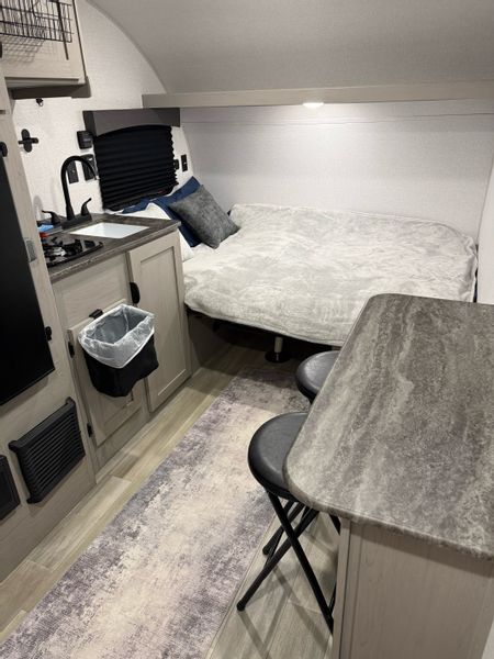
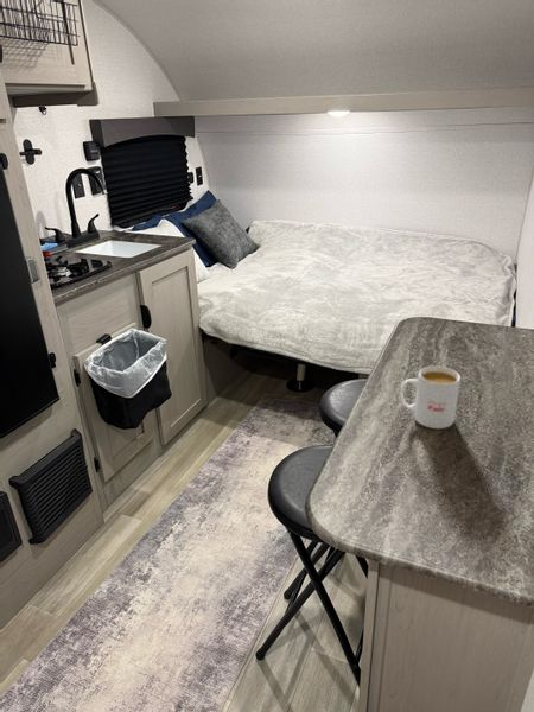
+ mug [399,365,462,430]
